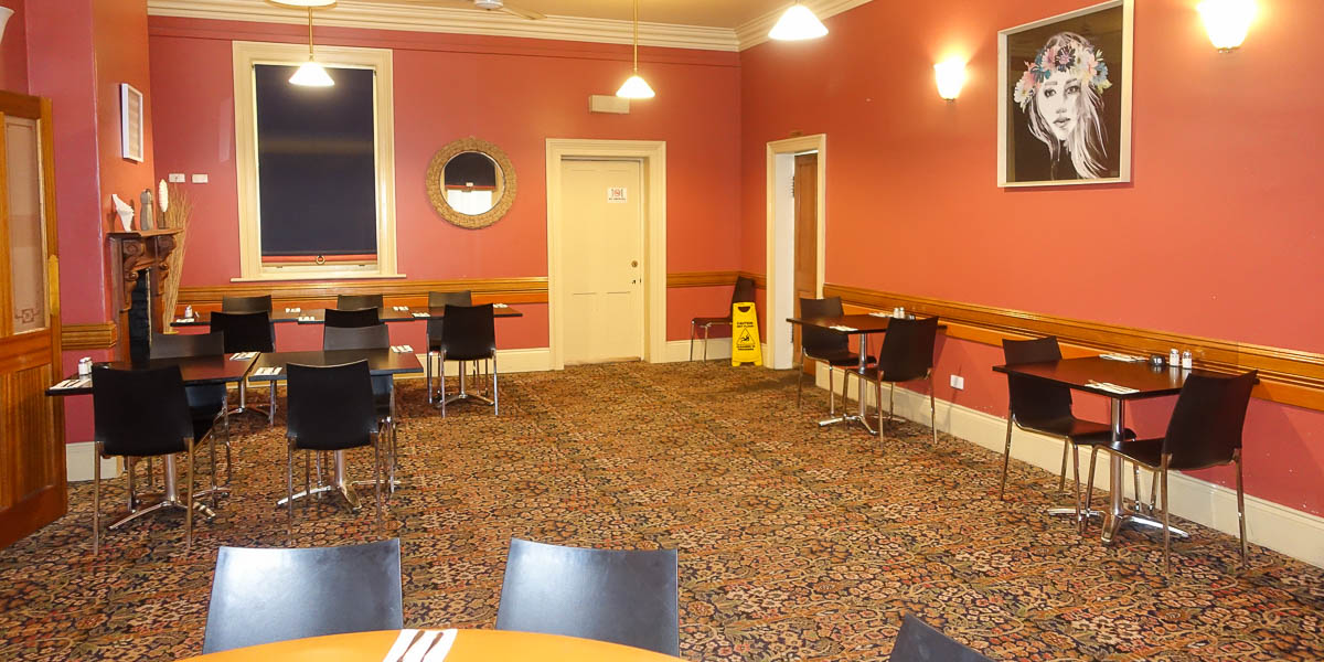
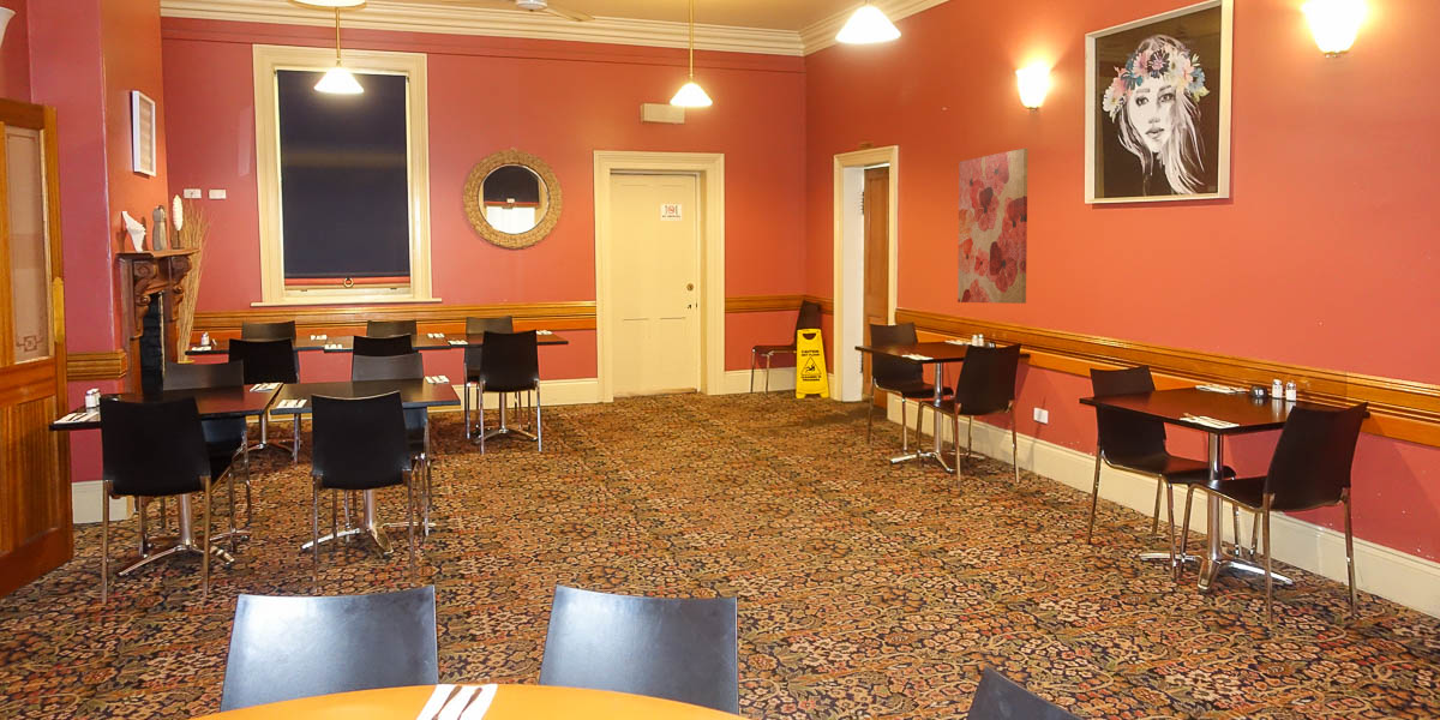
+ wall art [956,148,1030,305]
